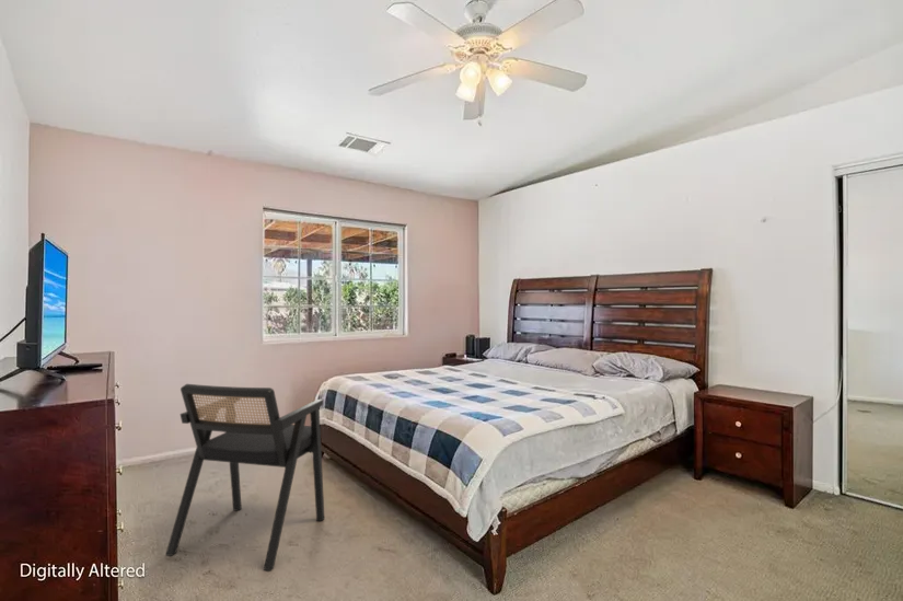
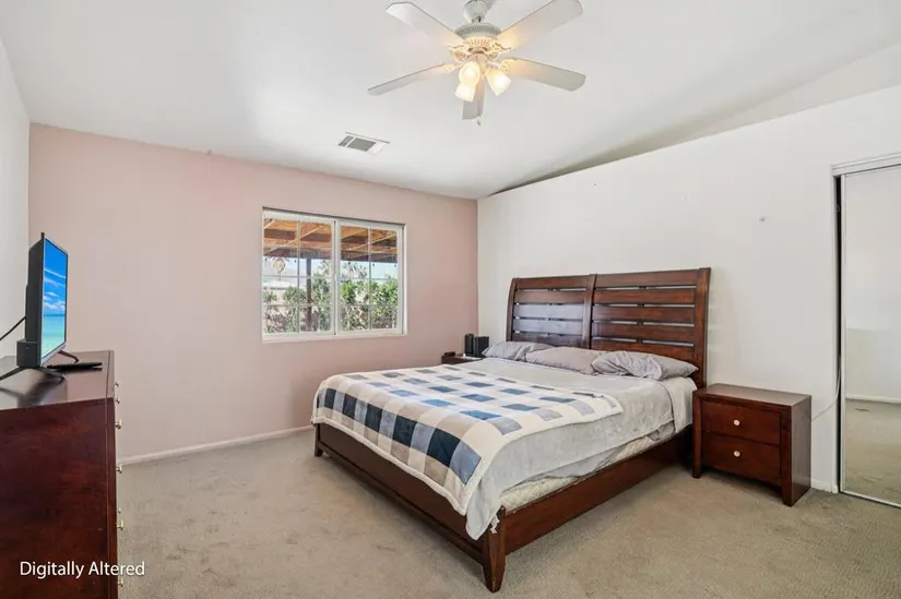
- armchair [164,383,325,571]
